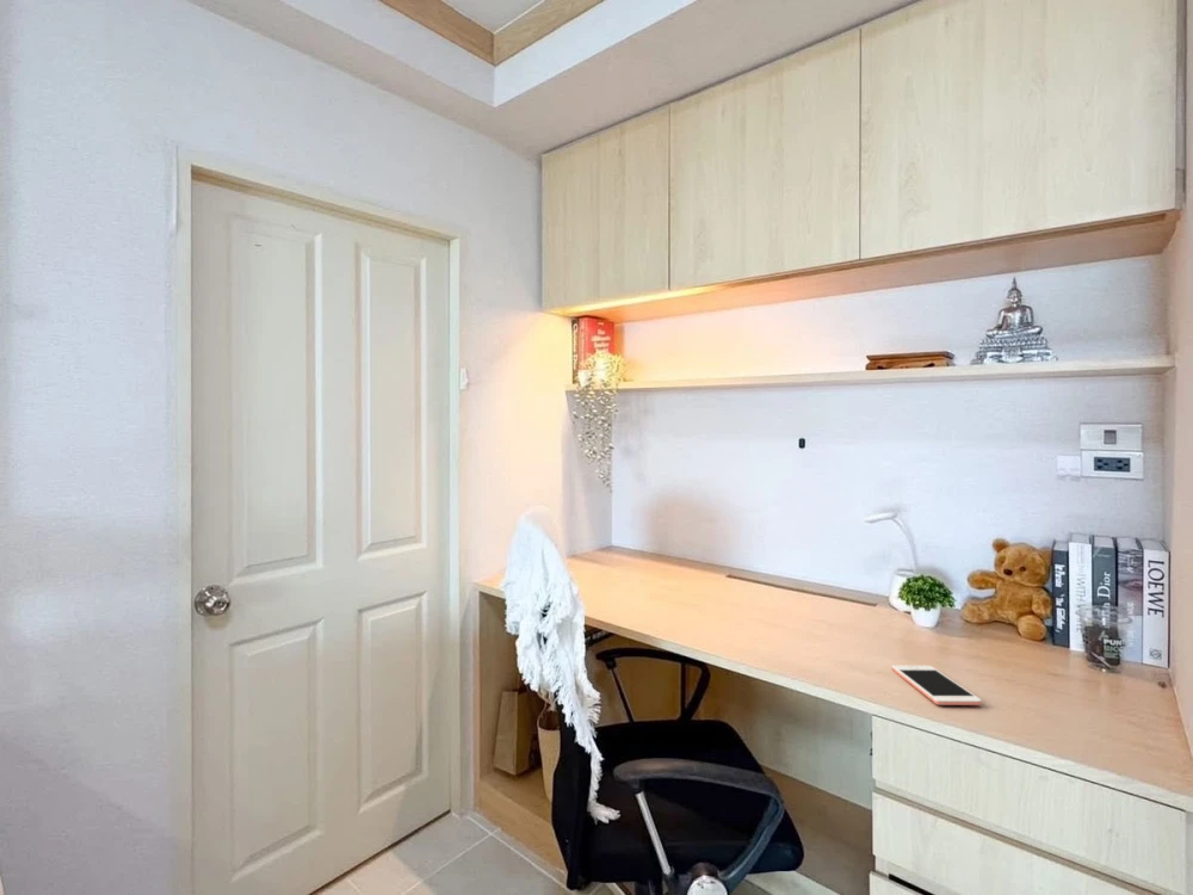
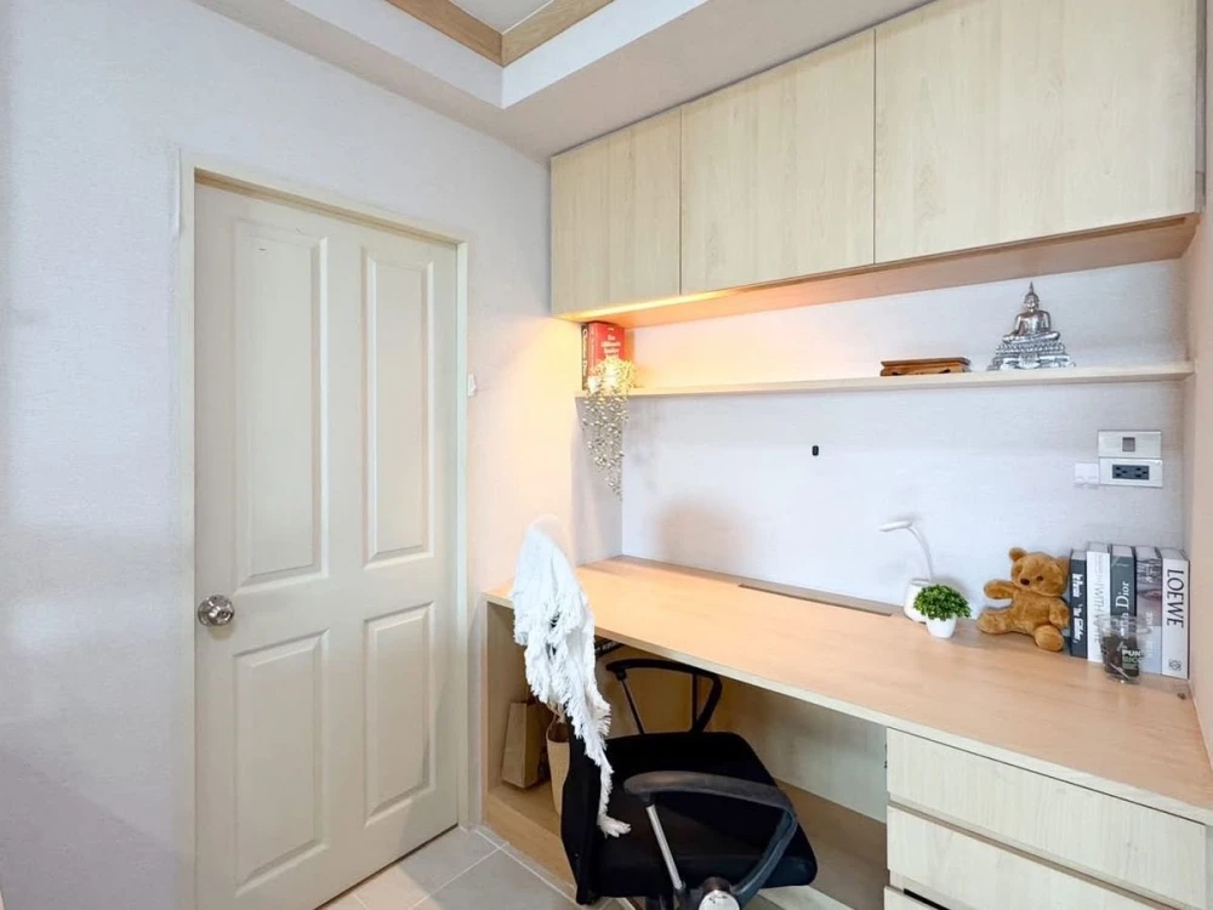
- cell phone [890,665,983,706]
